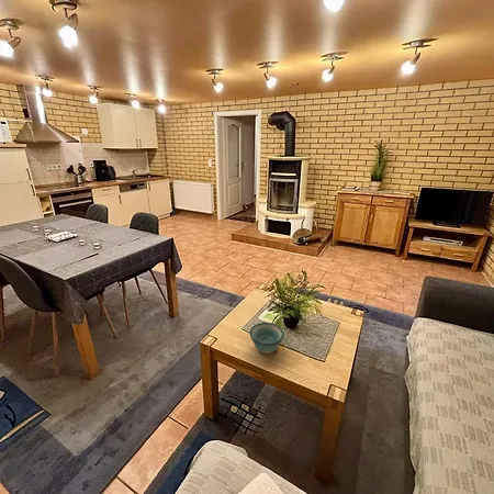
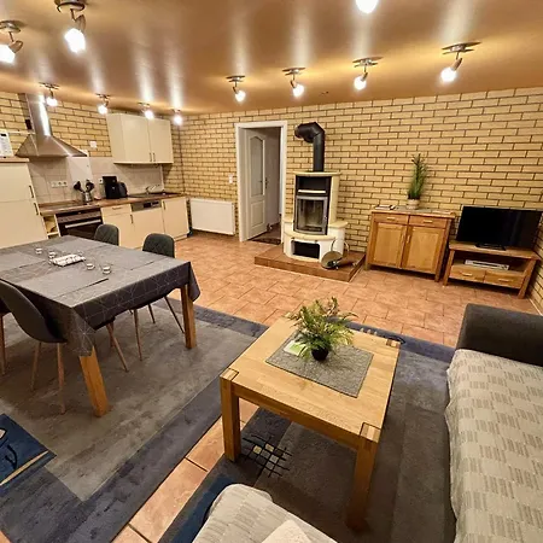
- bowl [248,322,285,355]
